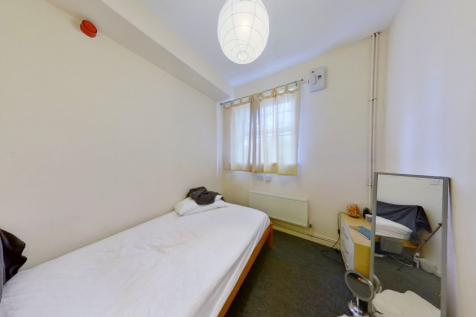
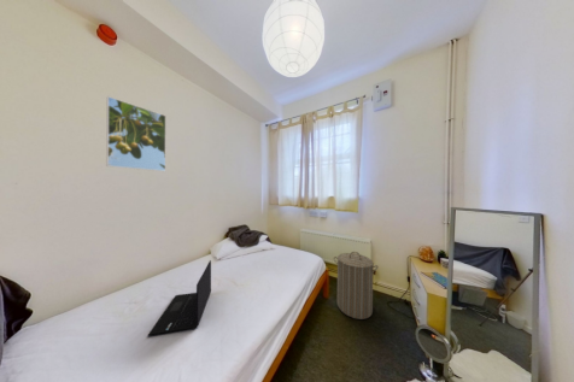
+ laptop [147,259,212,336]
+ laundry hamper [333,251,379,321]
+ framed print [105,95,168,172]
